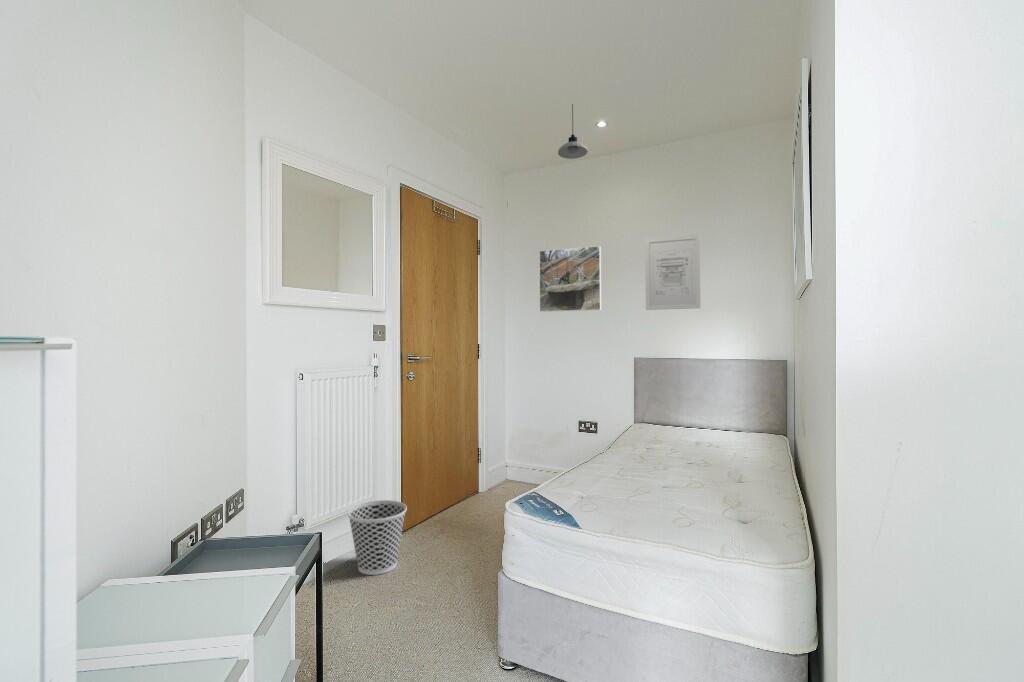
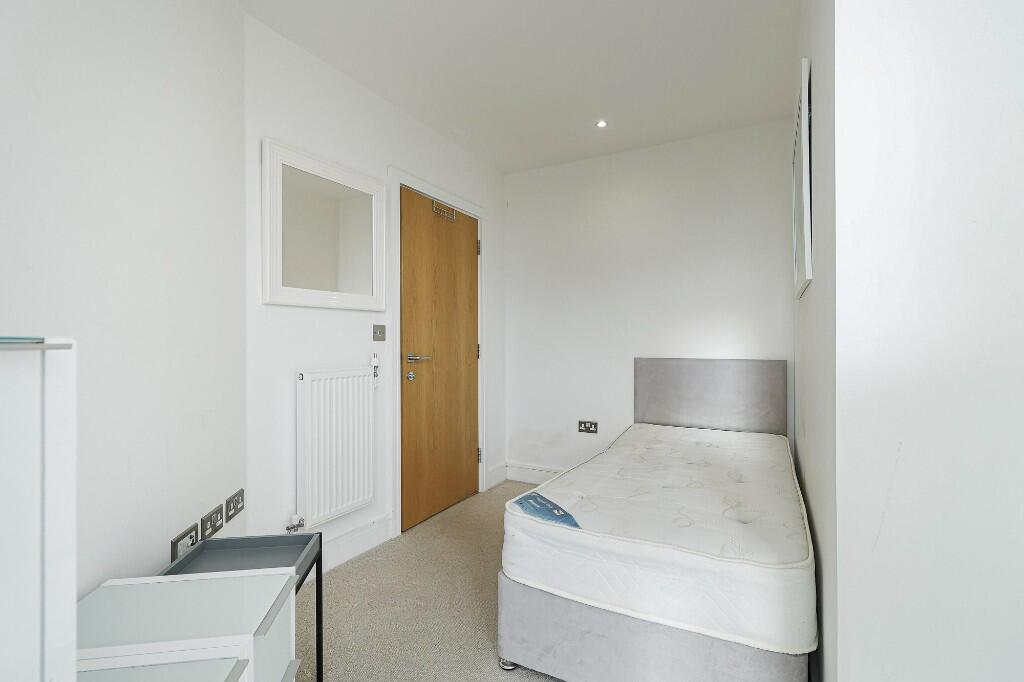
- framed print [538,245,602,313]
- wastebasket [346,499,408,576]
- pendant light [557,103,589,160]
- wall art [644,233,702,311]
